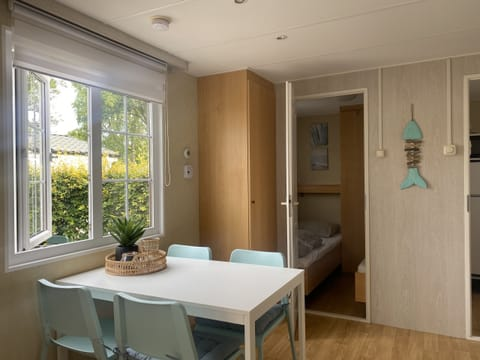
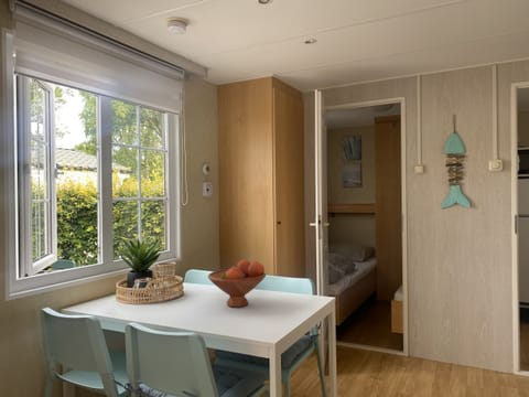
+ fruit bowl [207,259,267,308]
